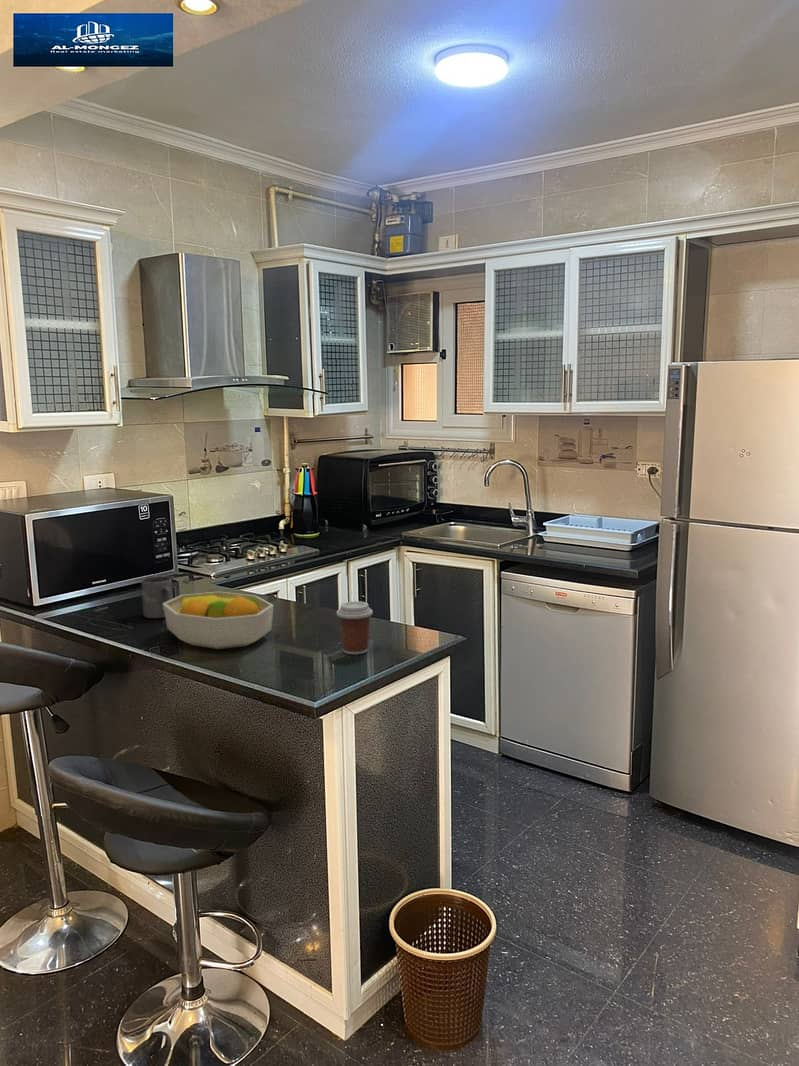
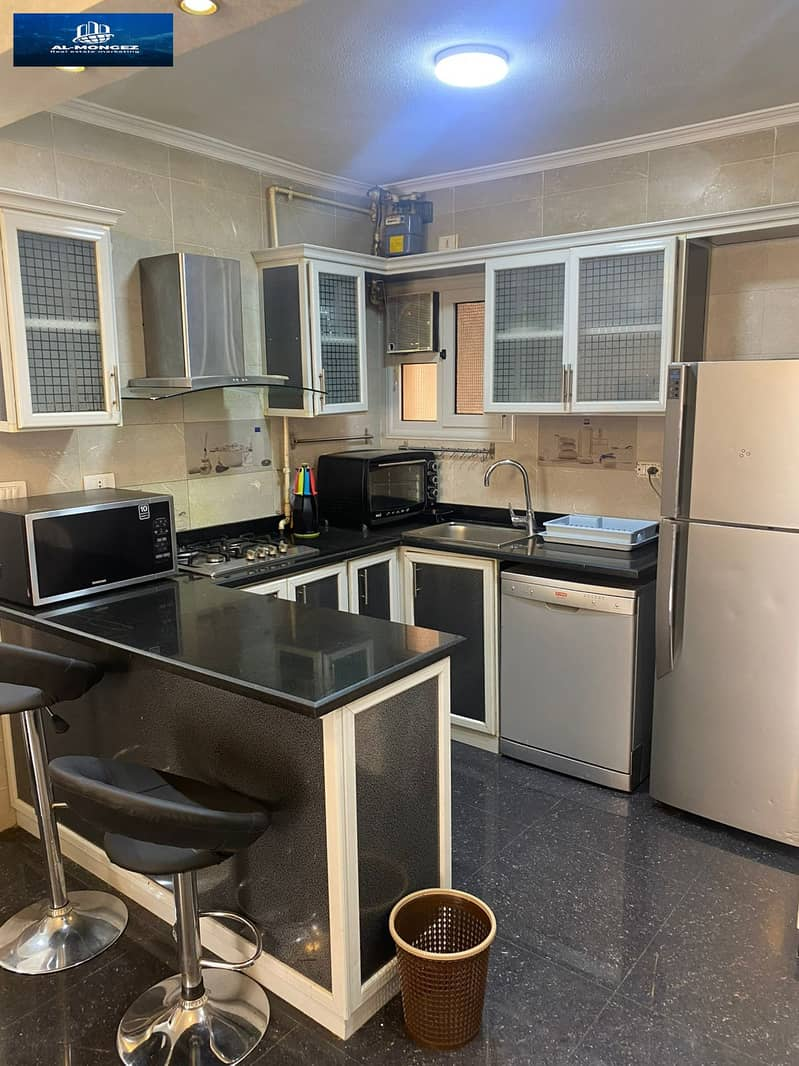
- mug [140,575,174,619]
- fruit bowl [163,591,275,650]
- coffee cup [336,600,374,655]
